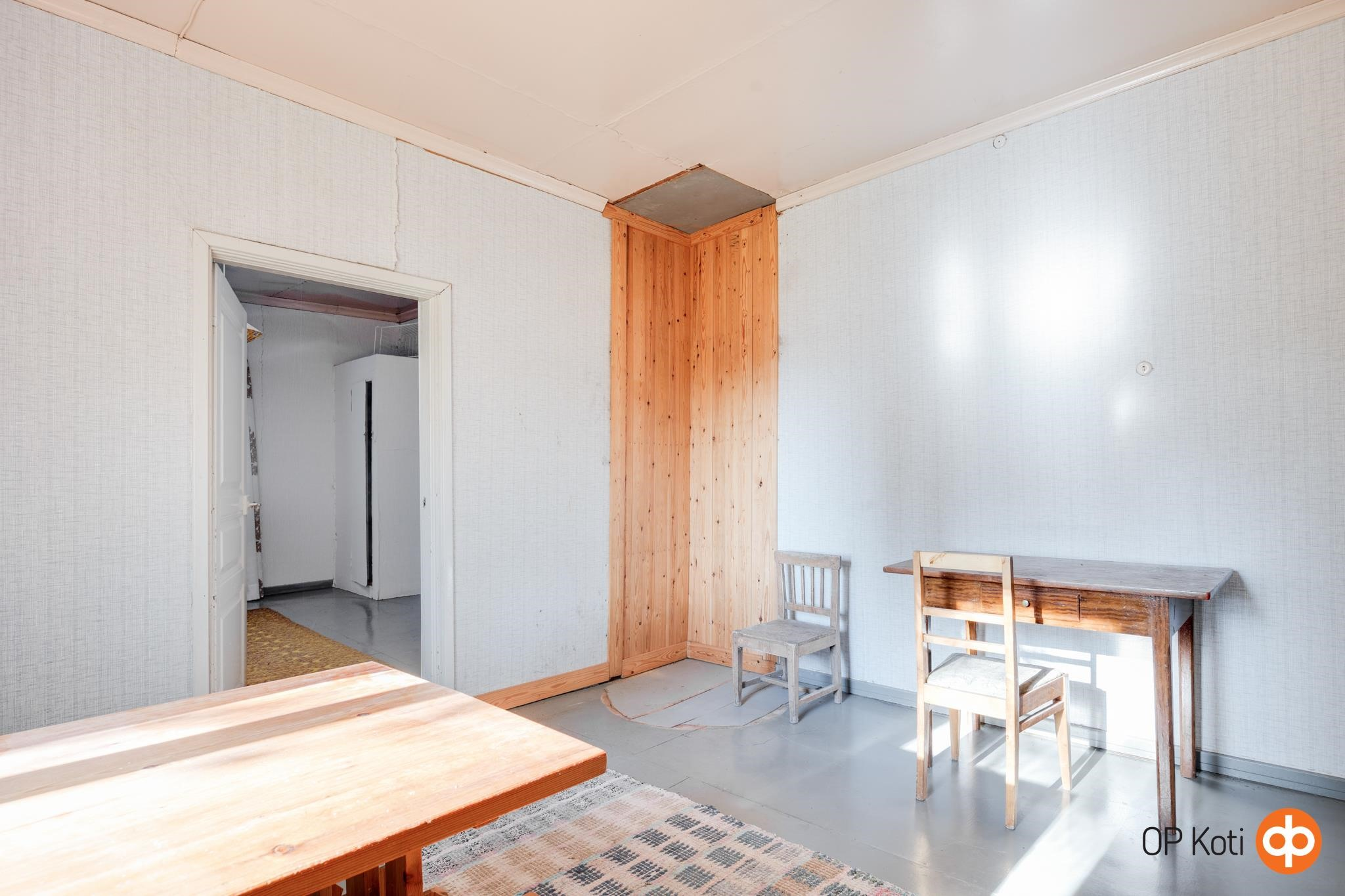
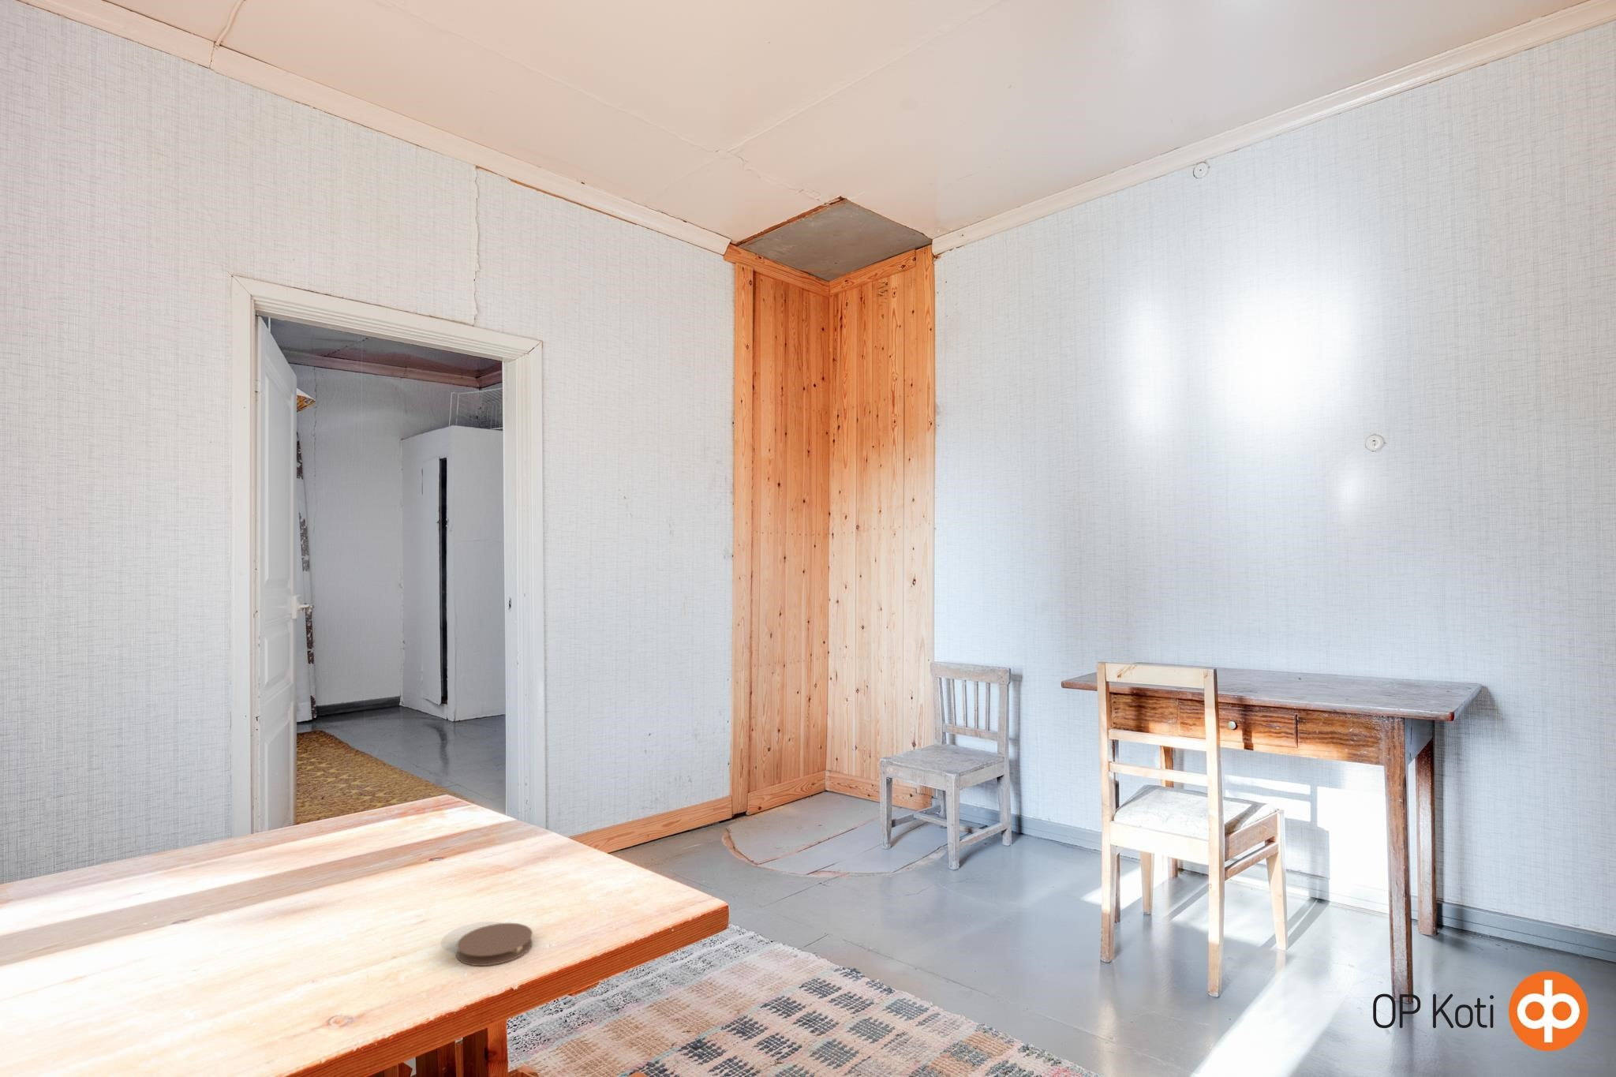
+ coaster [455,922,533,966]
